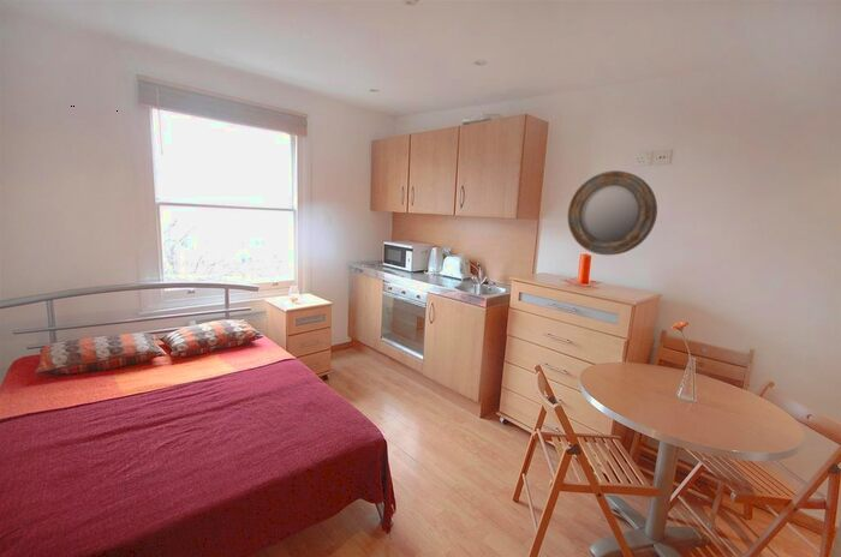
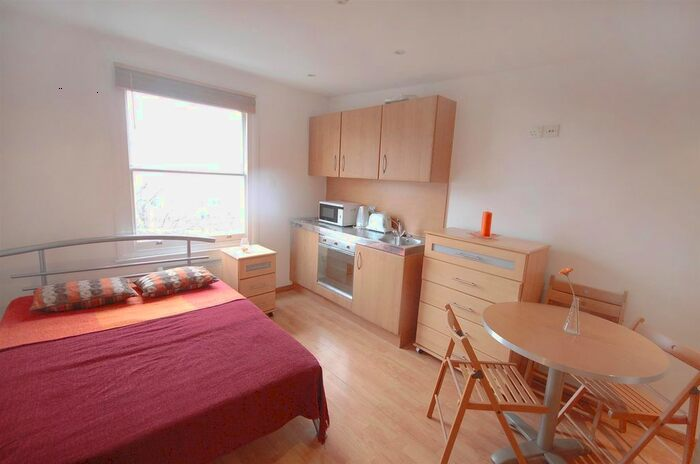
- home mirror [566,169,658,256]
